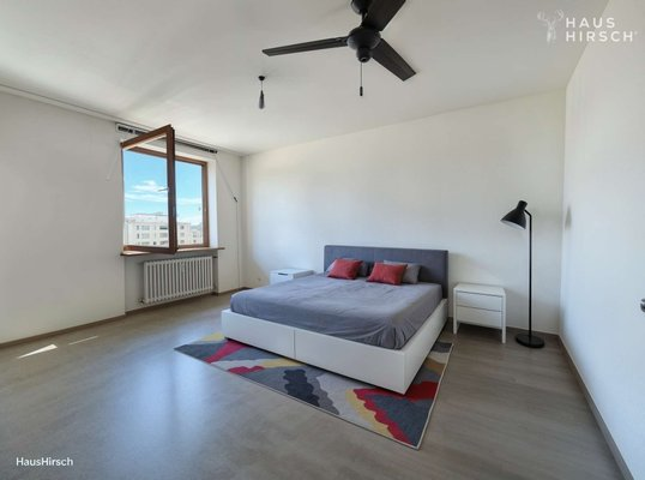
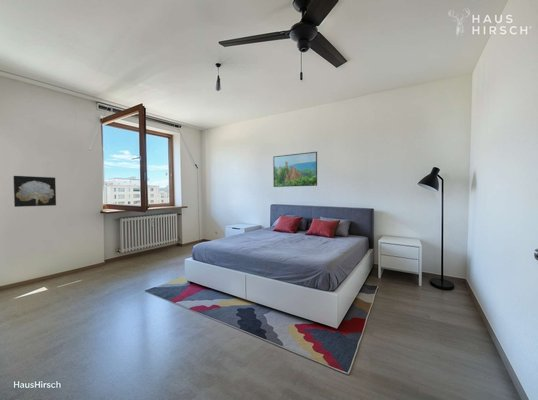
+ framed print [272,151,318,188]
+ wall art [12,175,57,208]
